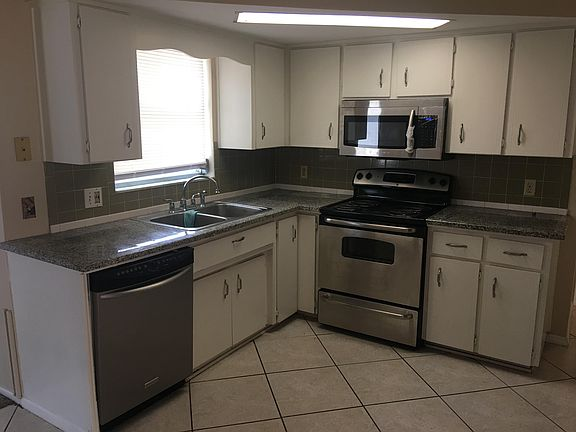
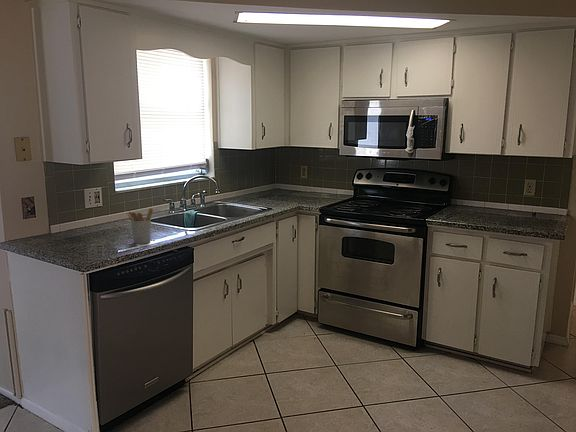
+ utensil holder [126,208,154,245]
